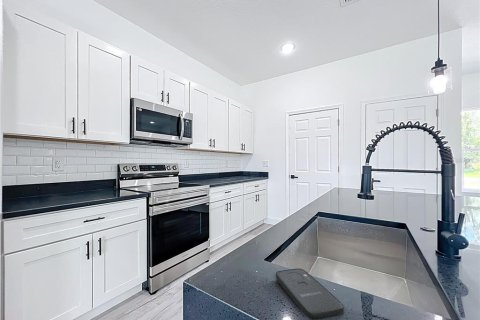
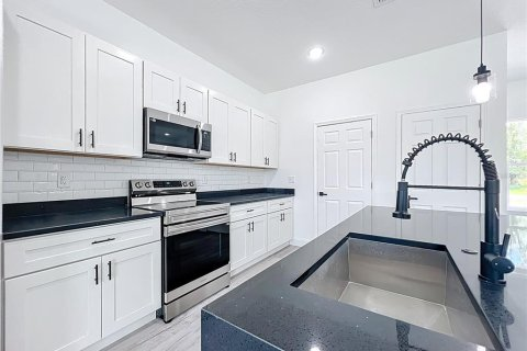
- smartphone [275,268,345,320]
